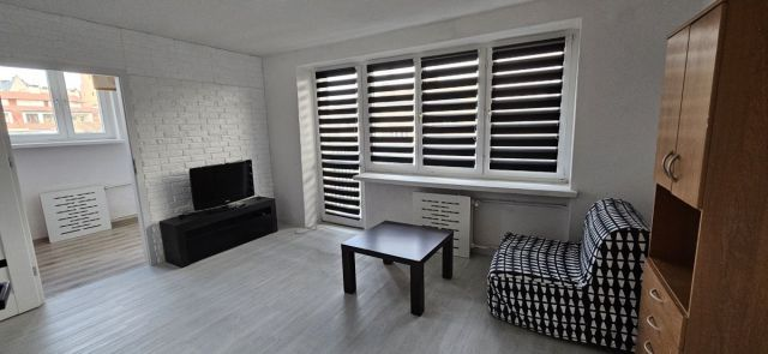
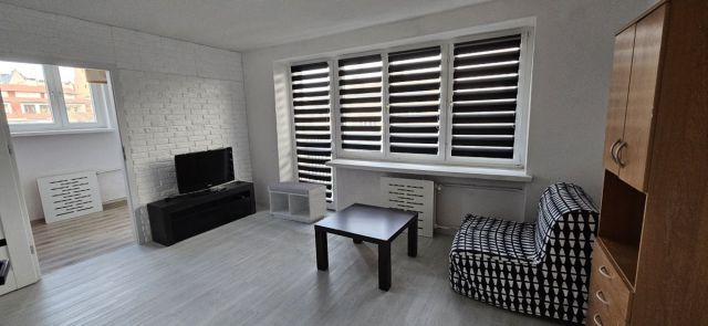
+ bench [267,180,329,224]
